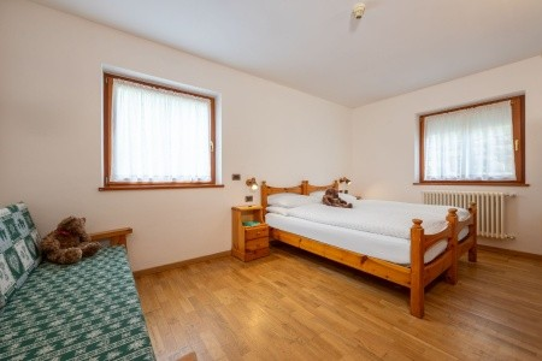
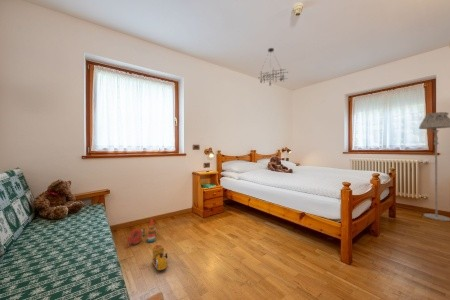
+ chandelier [259,47,288,87]
+ toy train [151,243,168,272]
+ floor lamp [418,111,450,222]
+ stacking toy [126,217,157,248]
